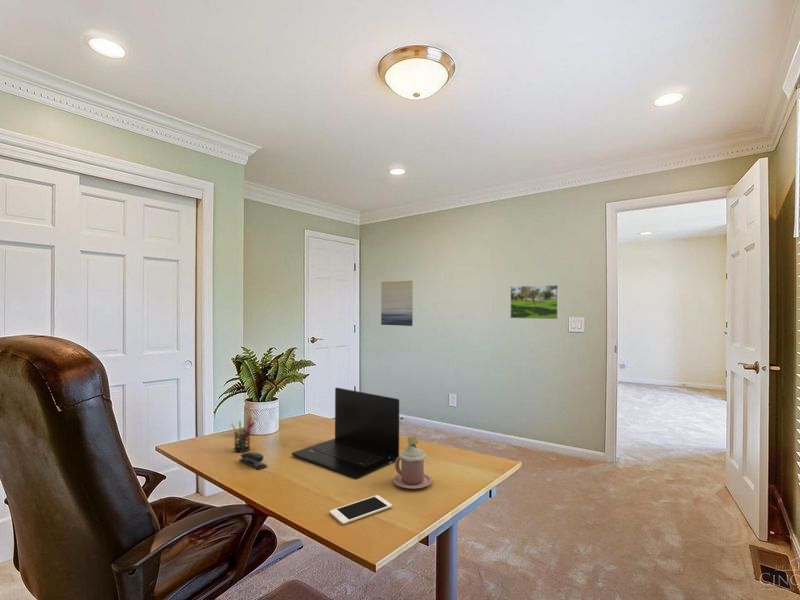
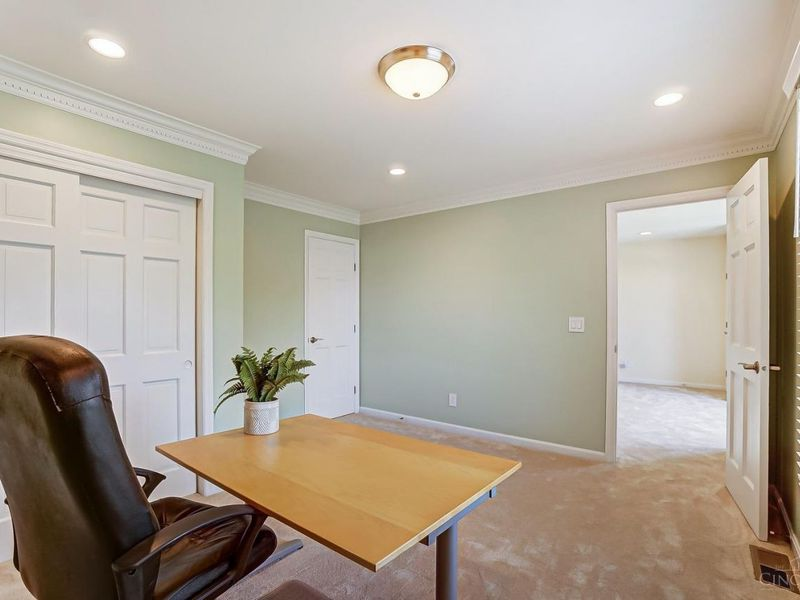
- wall art [380,280,414,327]
- cell phone [329,494,393,525]
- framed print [509,284,560,320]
- mug [392,435,433,490]
- stapler [238,451,268,471]
- laptop [291,387,400,480]
- pen holder [230,416,256,453]
